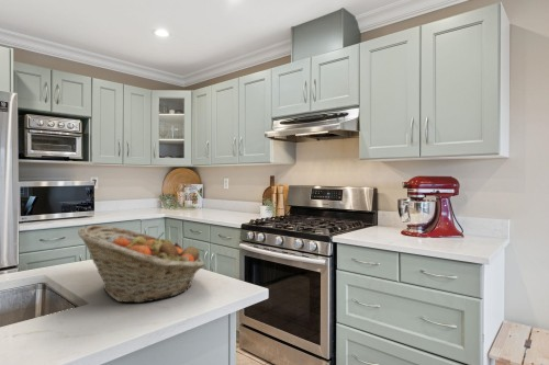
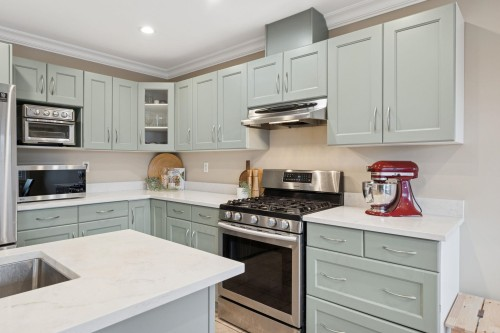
- fruit basket [77,224,206,304]
